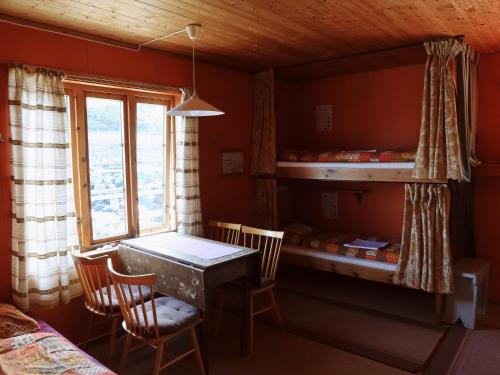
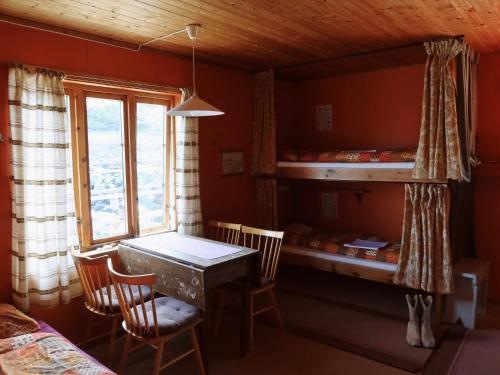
+ boots [405,294,436,348]
